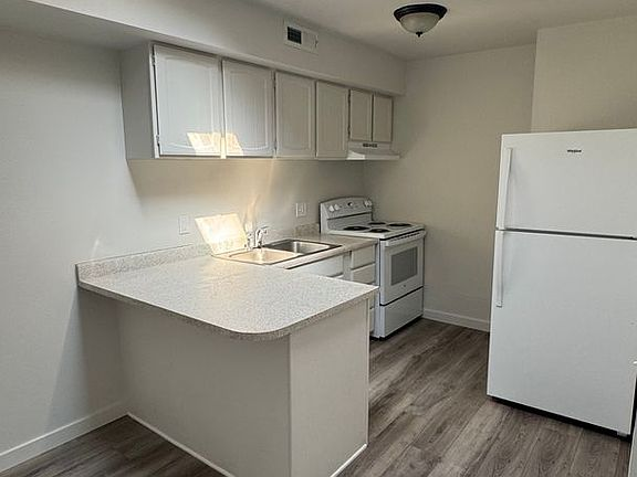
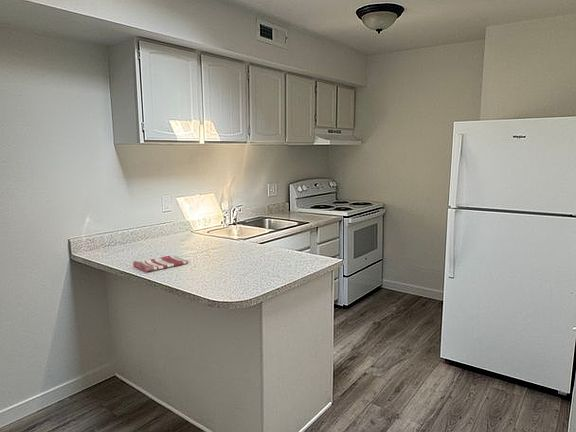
+ dish towel [132,255,189,273]
